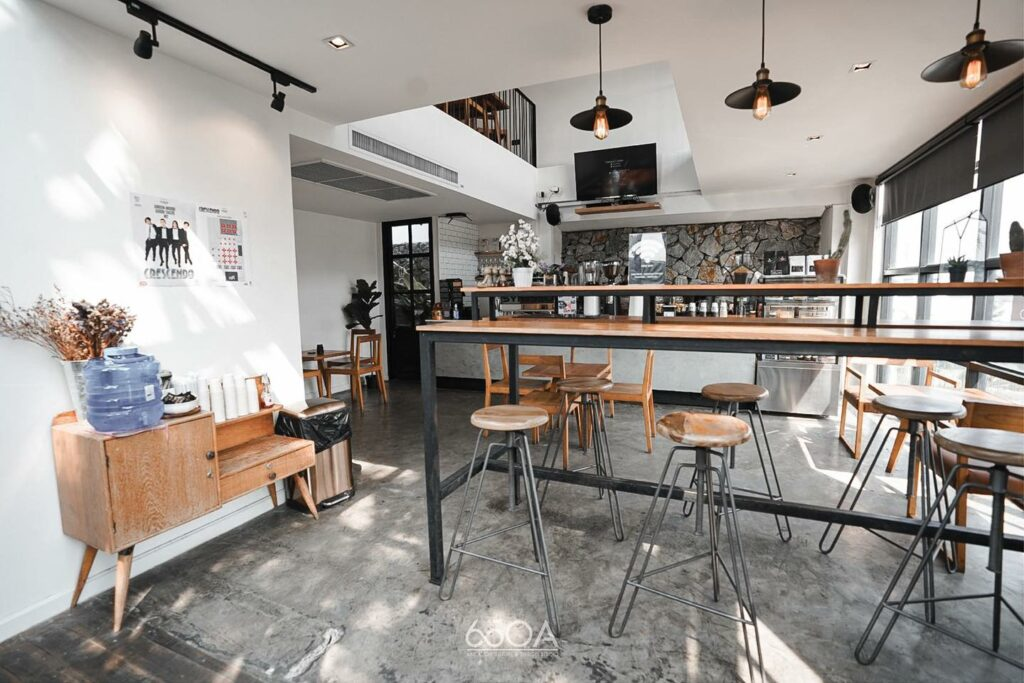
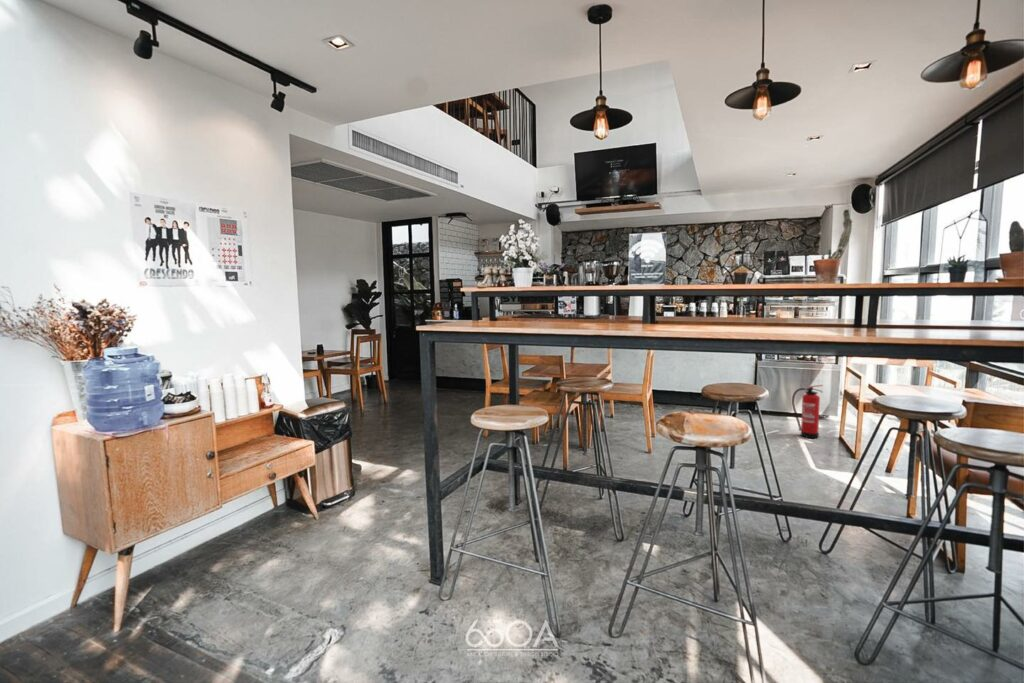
+ fire extinguisher [791,384,824,439]
